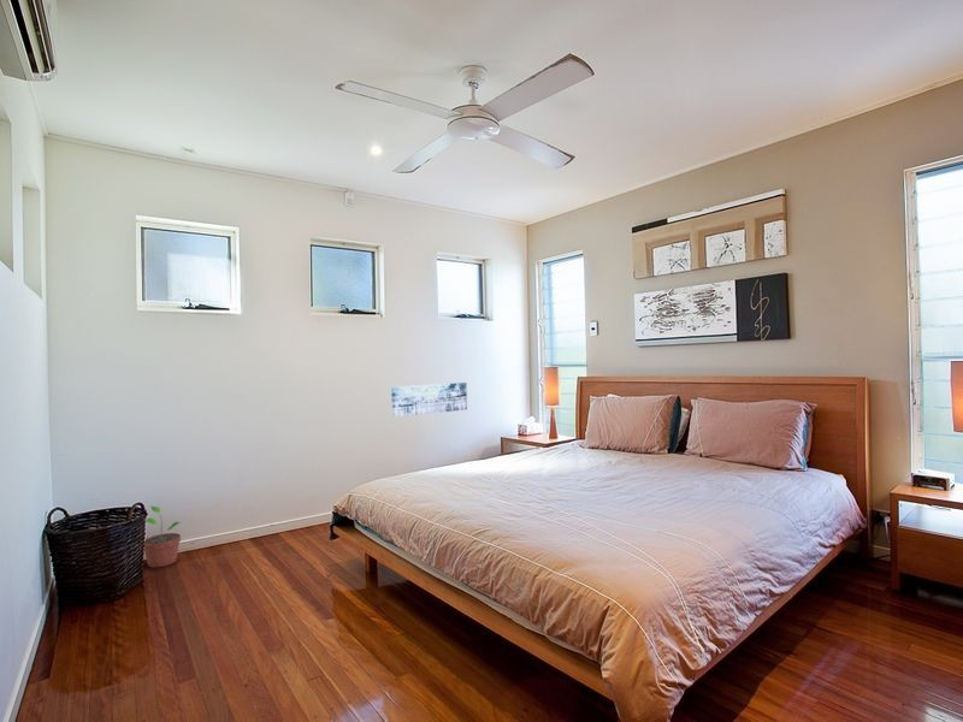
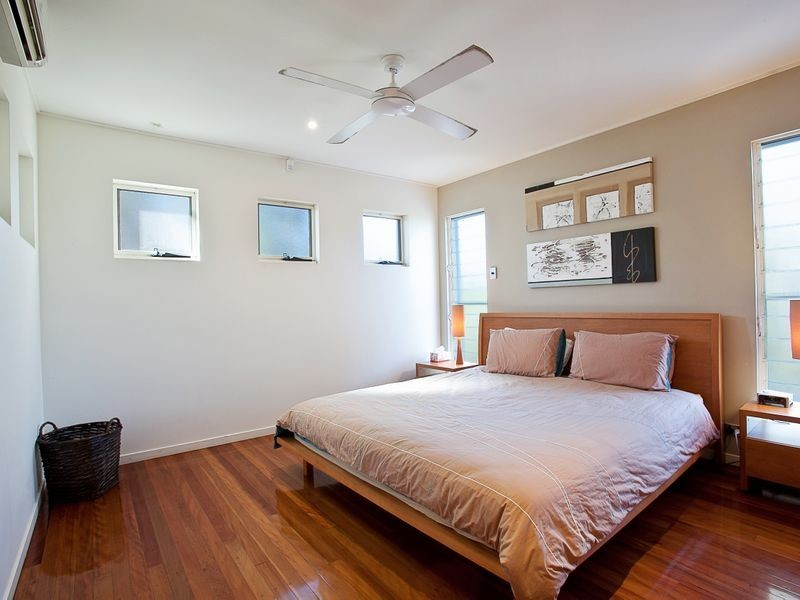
- potted plant [143,505,182,568]
- wall art [390,381,468,418]
